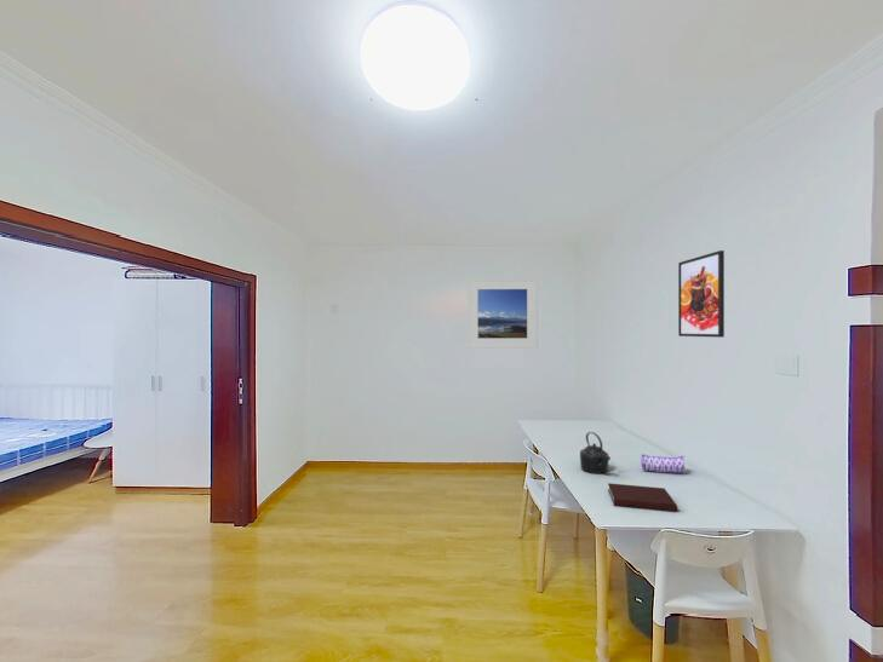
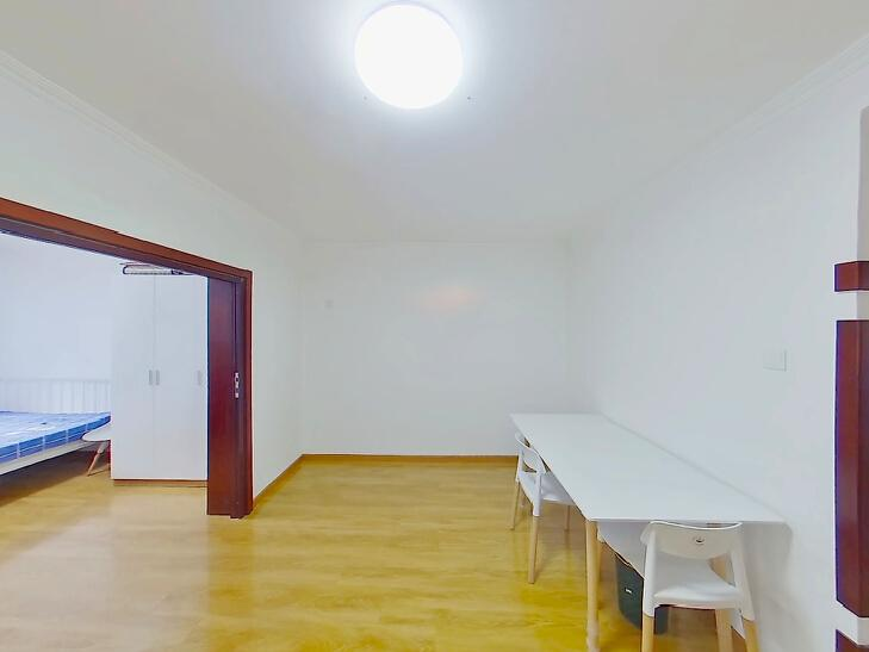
- kettle [579,431,612,474]
- notebook [607,482,678,513]
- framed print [677,249,726,339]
- pencil case [640,453,686,474]
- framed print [466,278,539,350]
